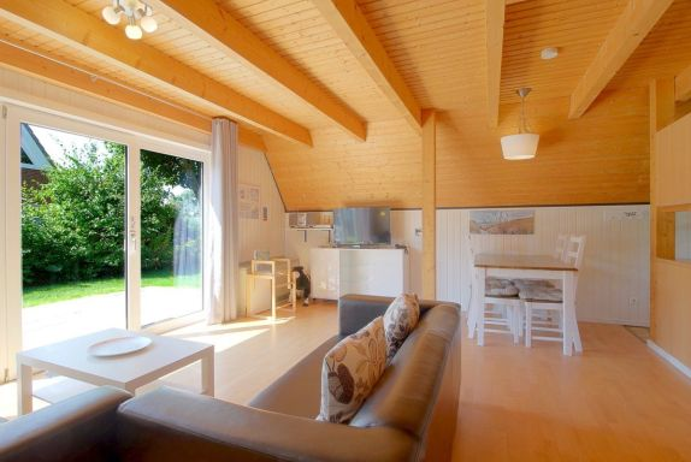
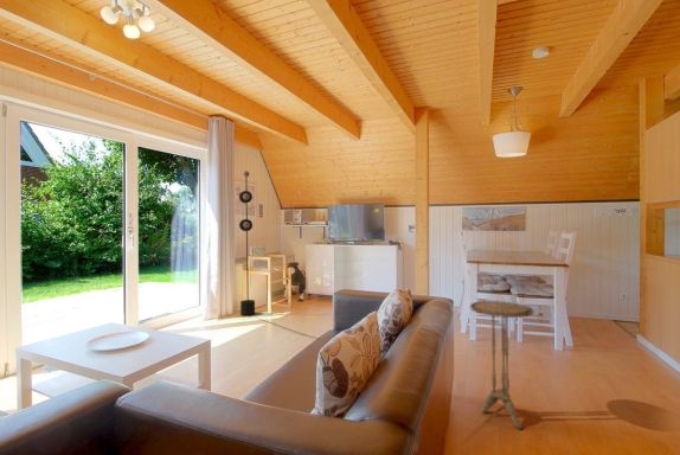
+ side table [469,300,535,430]
+ floor lamp [238,169,319,340]
